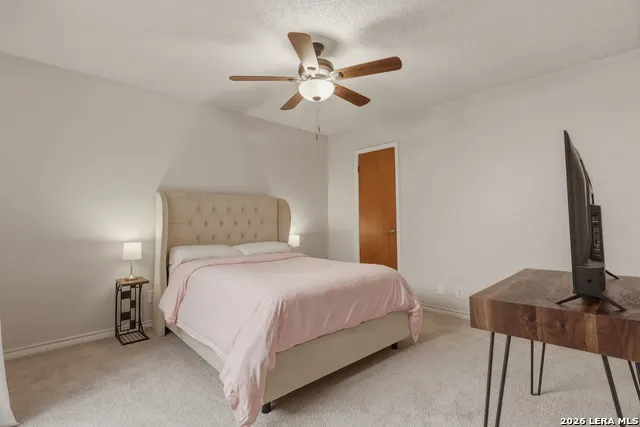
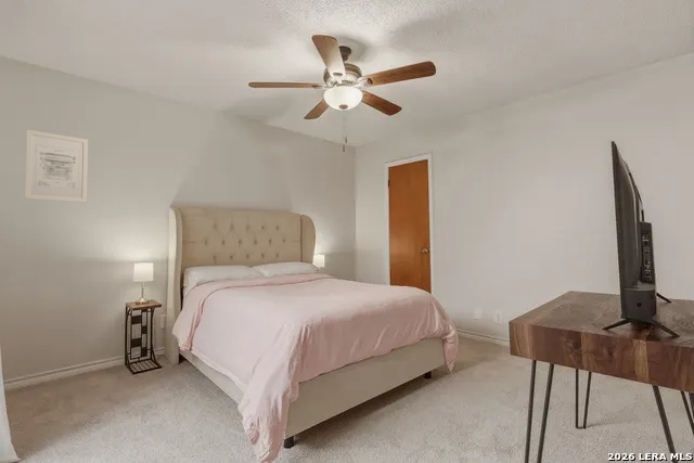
+ wall art [24,129,89,204]
